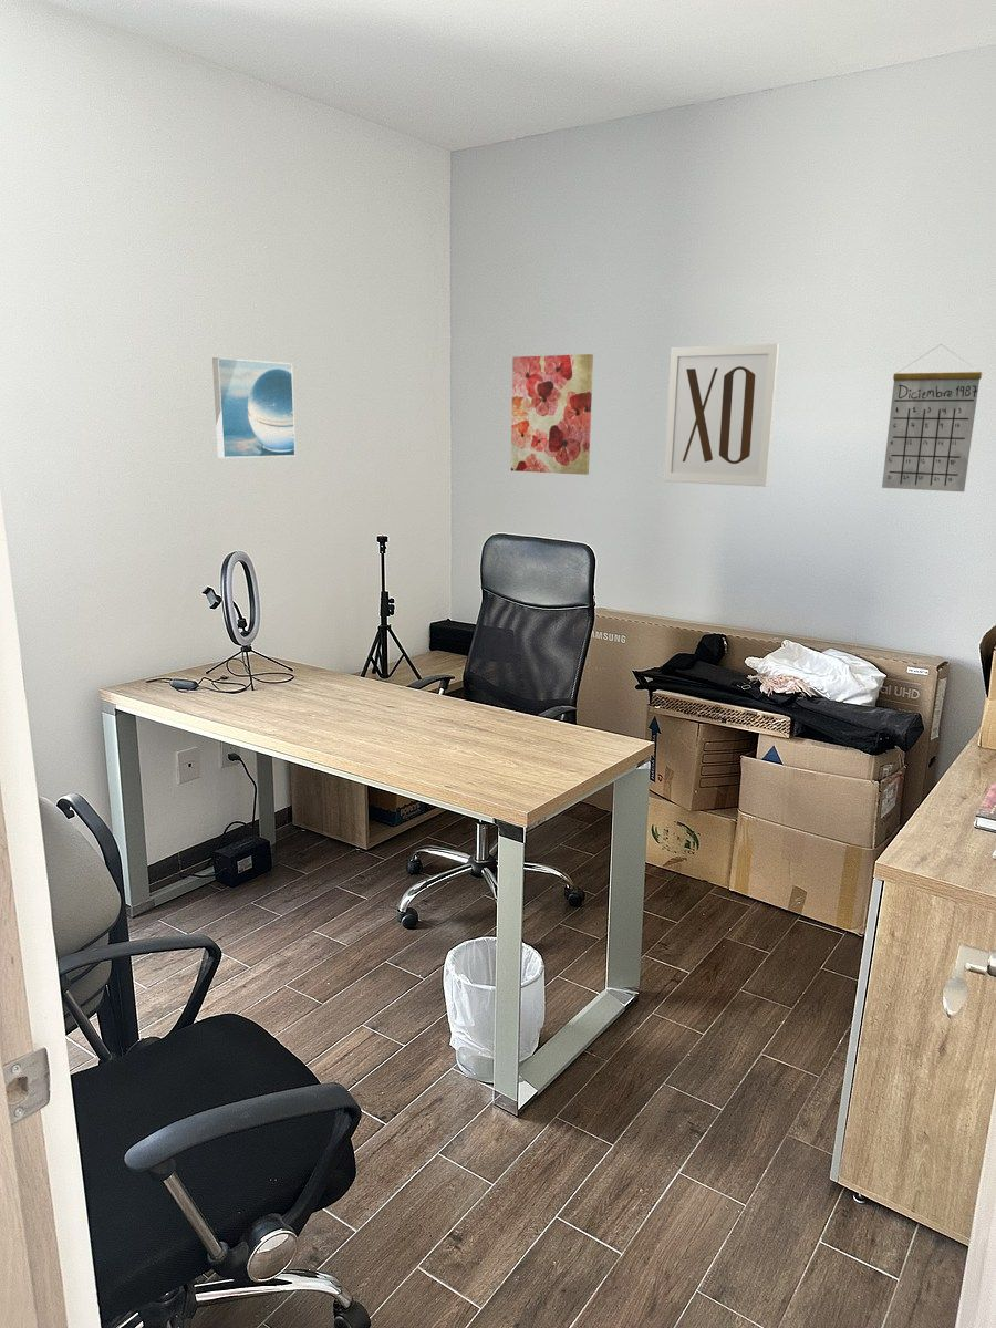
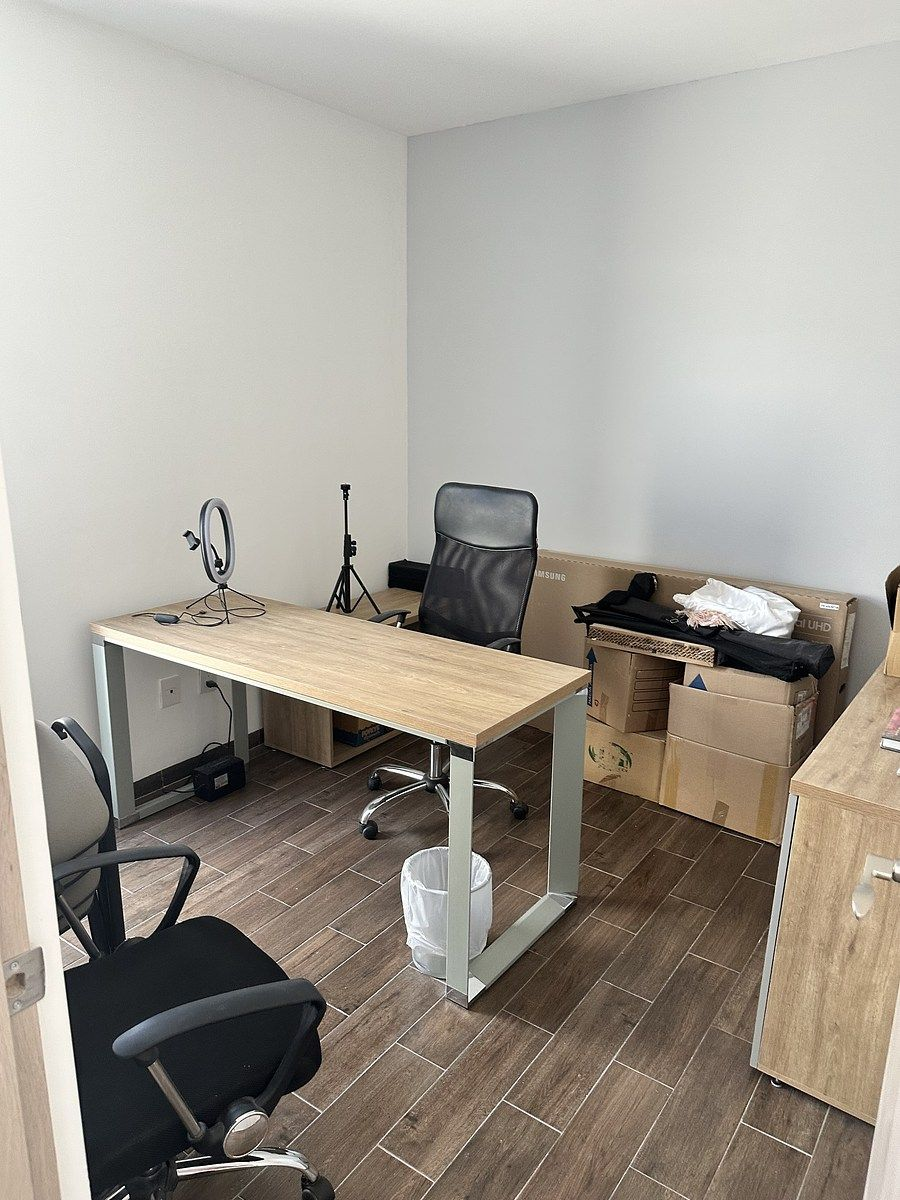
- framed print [211,356,297,459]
- calendar [881,344,983,492]
- wall art [663,343,780,488]
- wall art [510,353,594,476]
